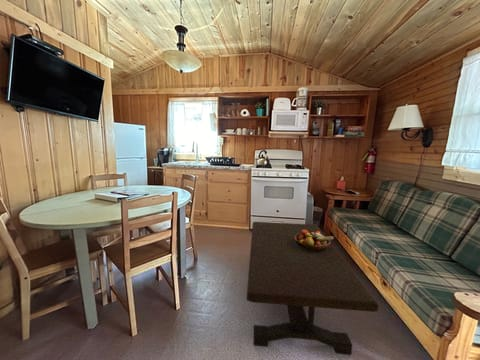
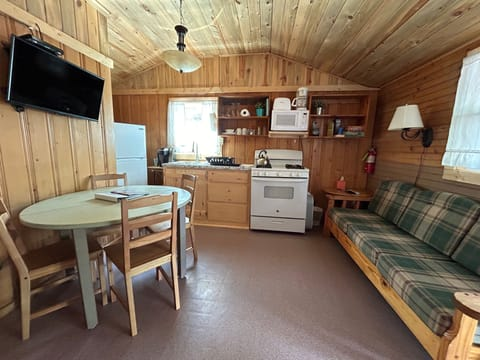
- coffee table [246,221,379,356]
- fruit bowl [294,230,335,250]
